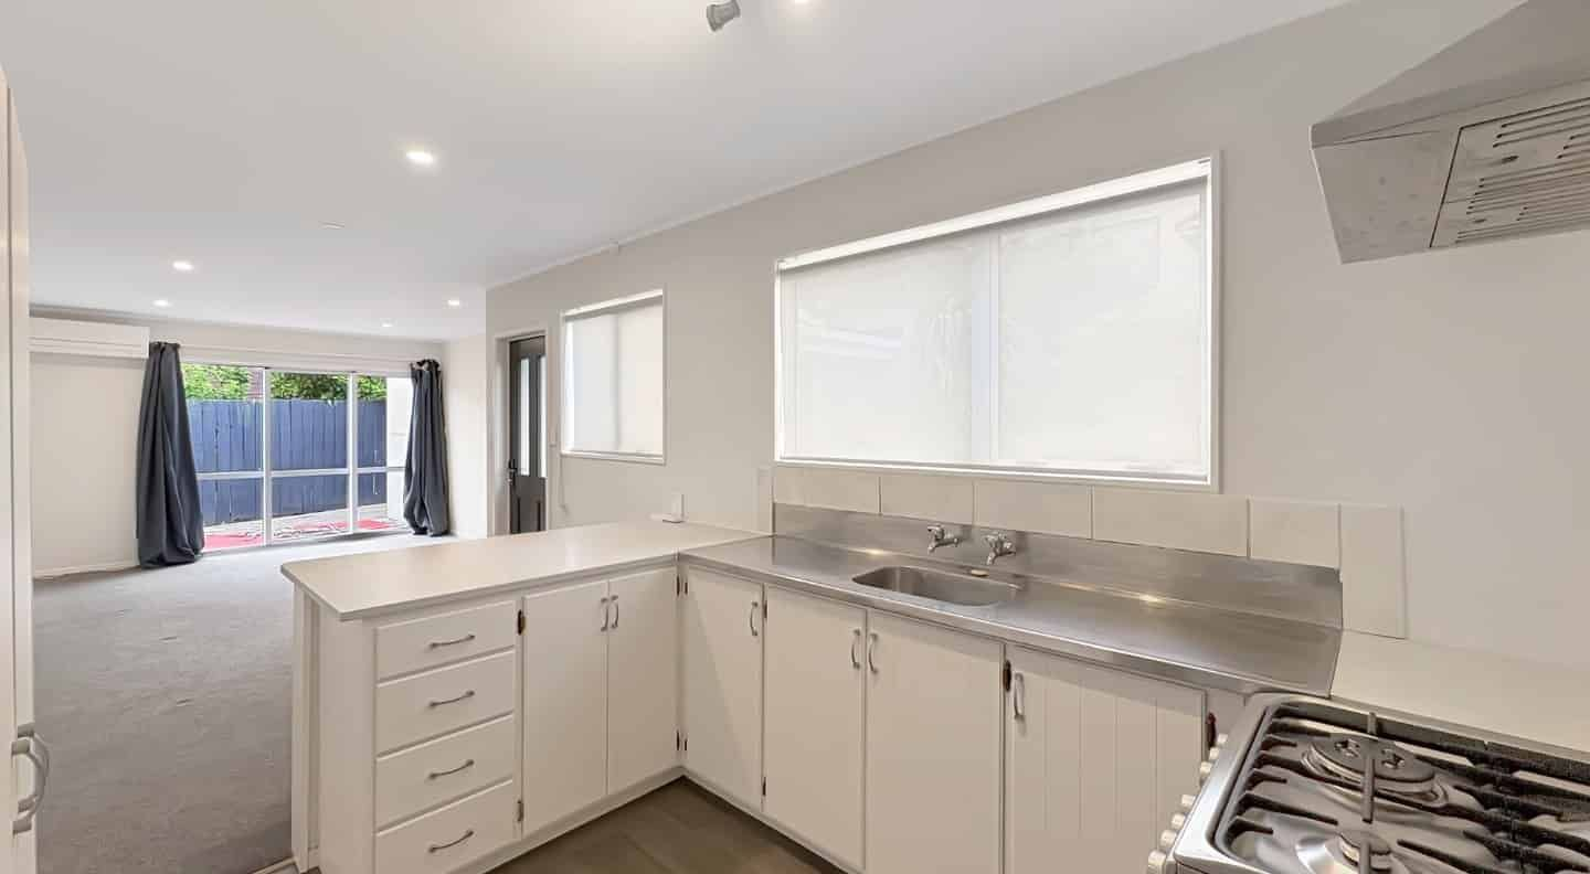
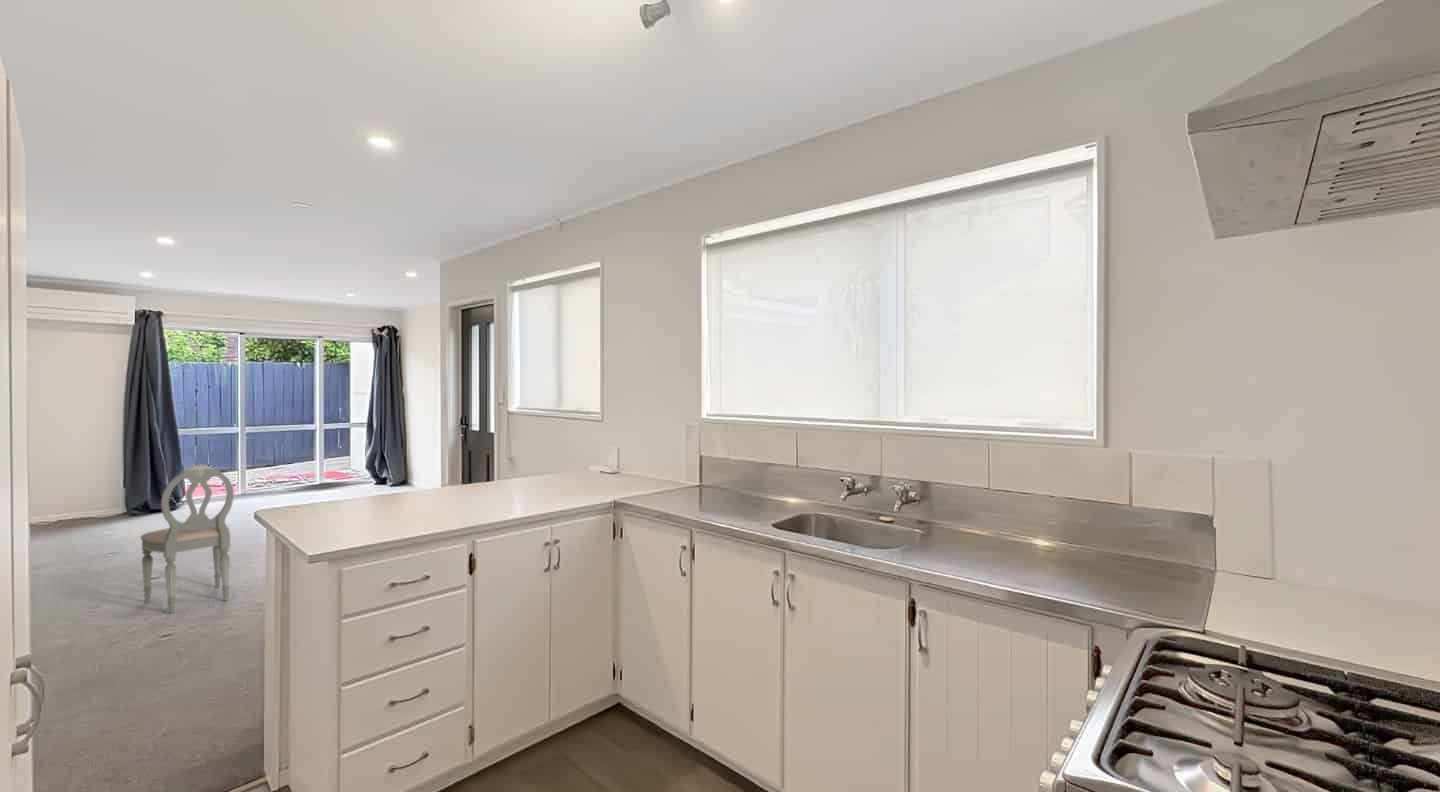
+ dining chair [140,463,235,614]
